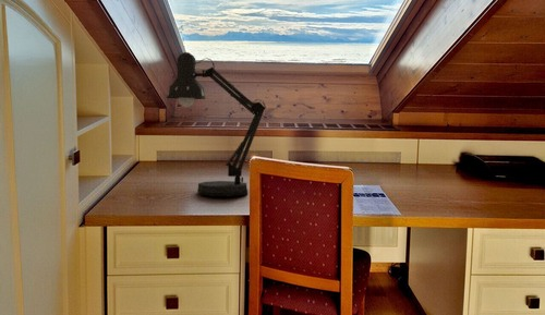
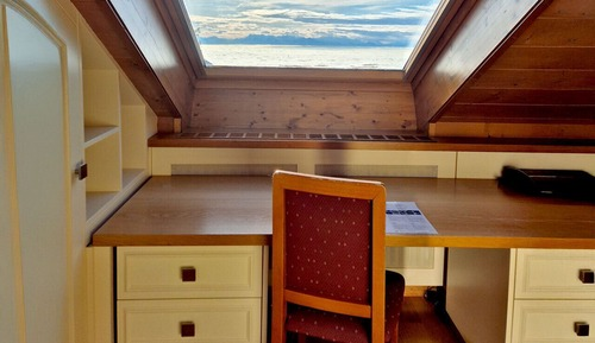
- desk lamp [166,51,267,197]
